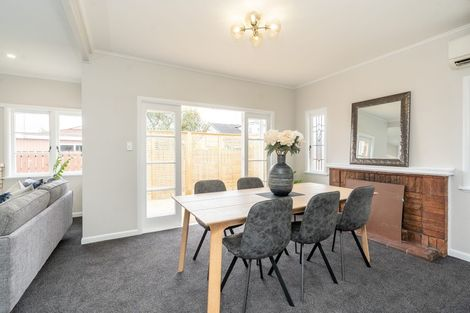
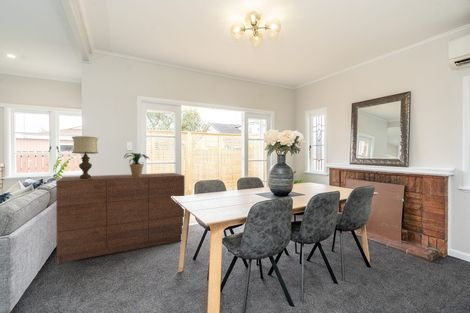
+ potted plant [123,152,151,177]
+ table lamp [71,135,100,179]
+ dresser [55,172,186,265]
